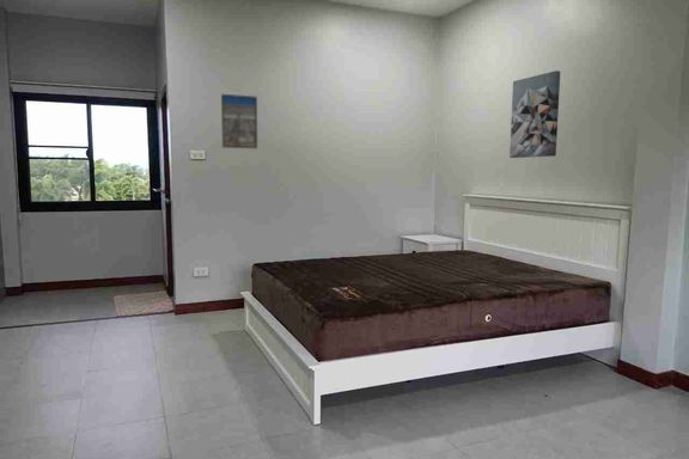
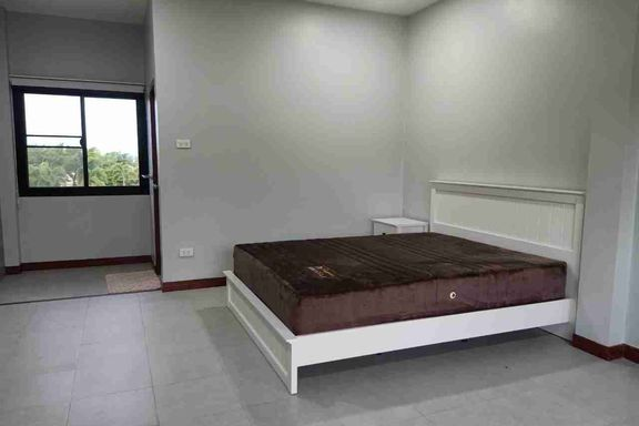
- wall art [508,69,561,159]
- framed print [220,93,258,149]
